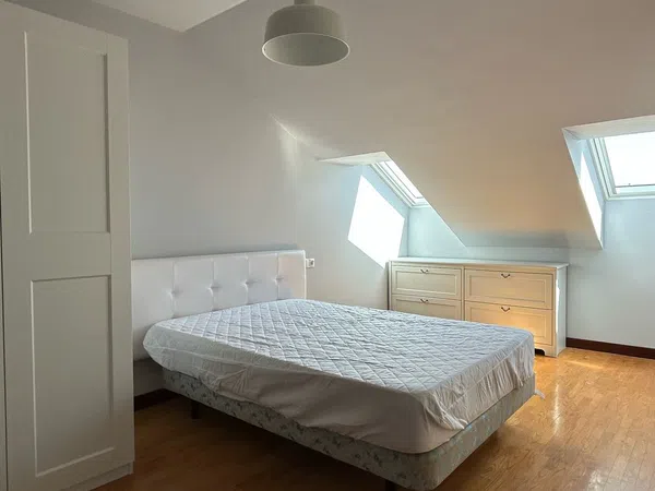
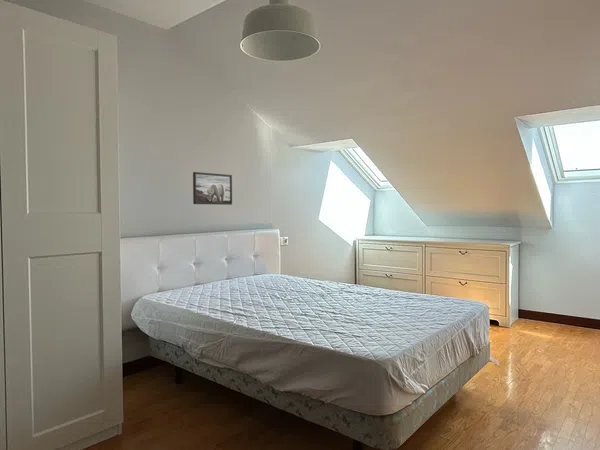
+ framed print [192,171,233,206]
